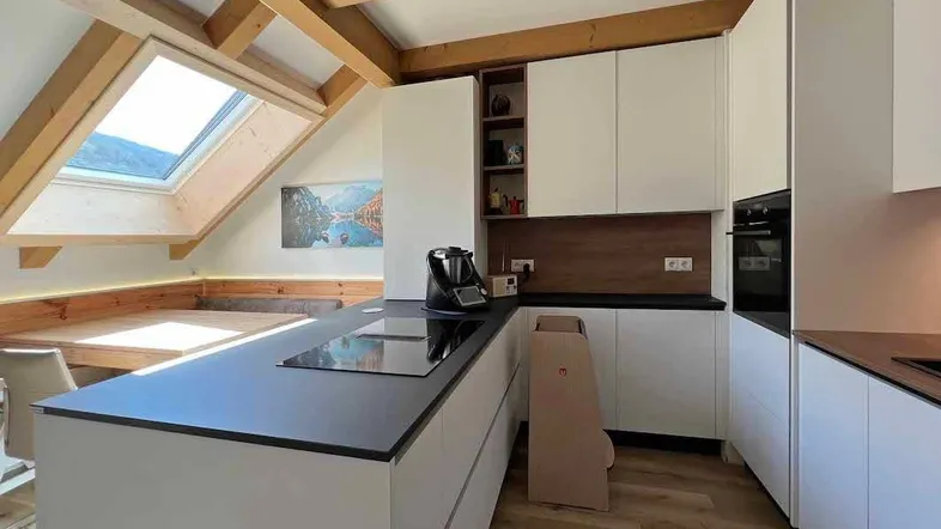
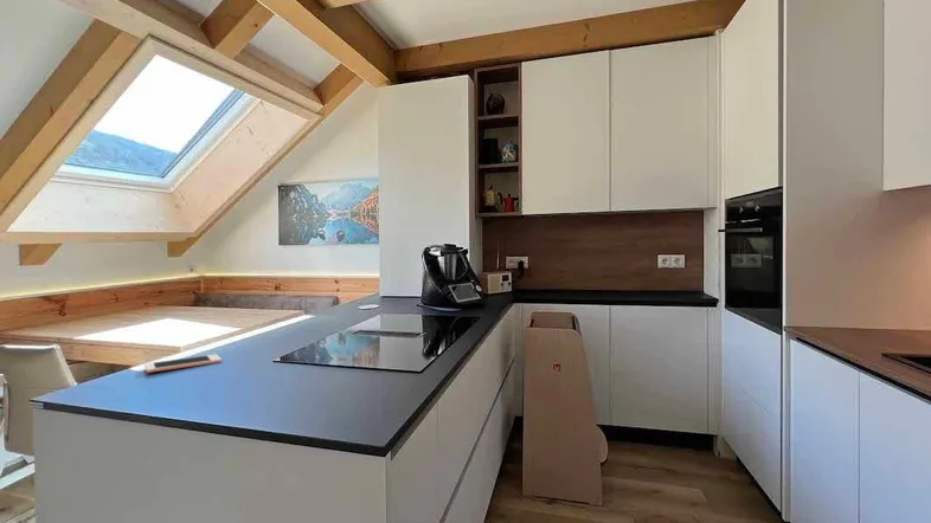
+ cell phone [143,353,223,374]
